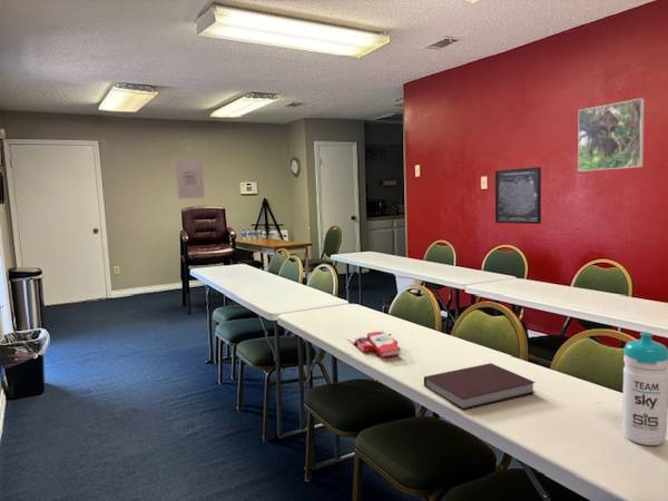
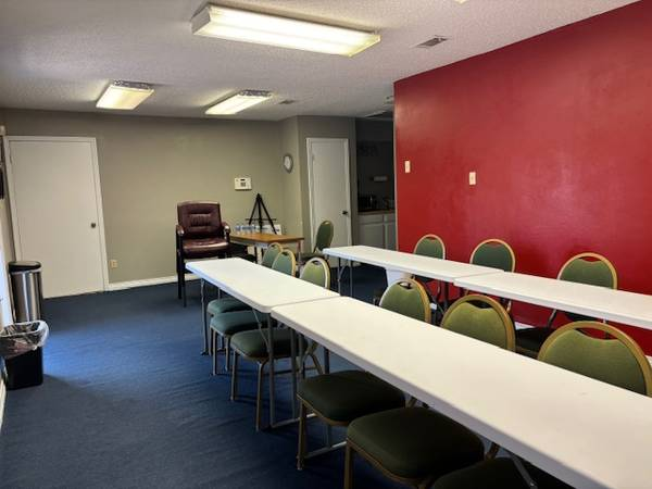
- notebook [423,362,537,411]
- water bottle [621,331,668,446]
- wall art [494,166,542,225]
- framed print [577,97,646,173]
- wall art [175,159,206,199]
- book [345,330,402,358]
